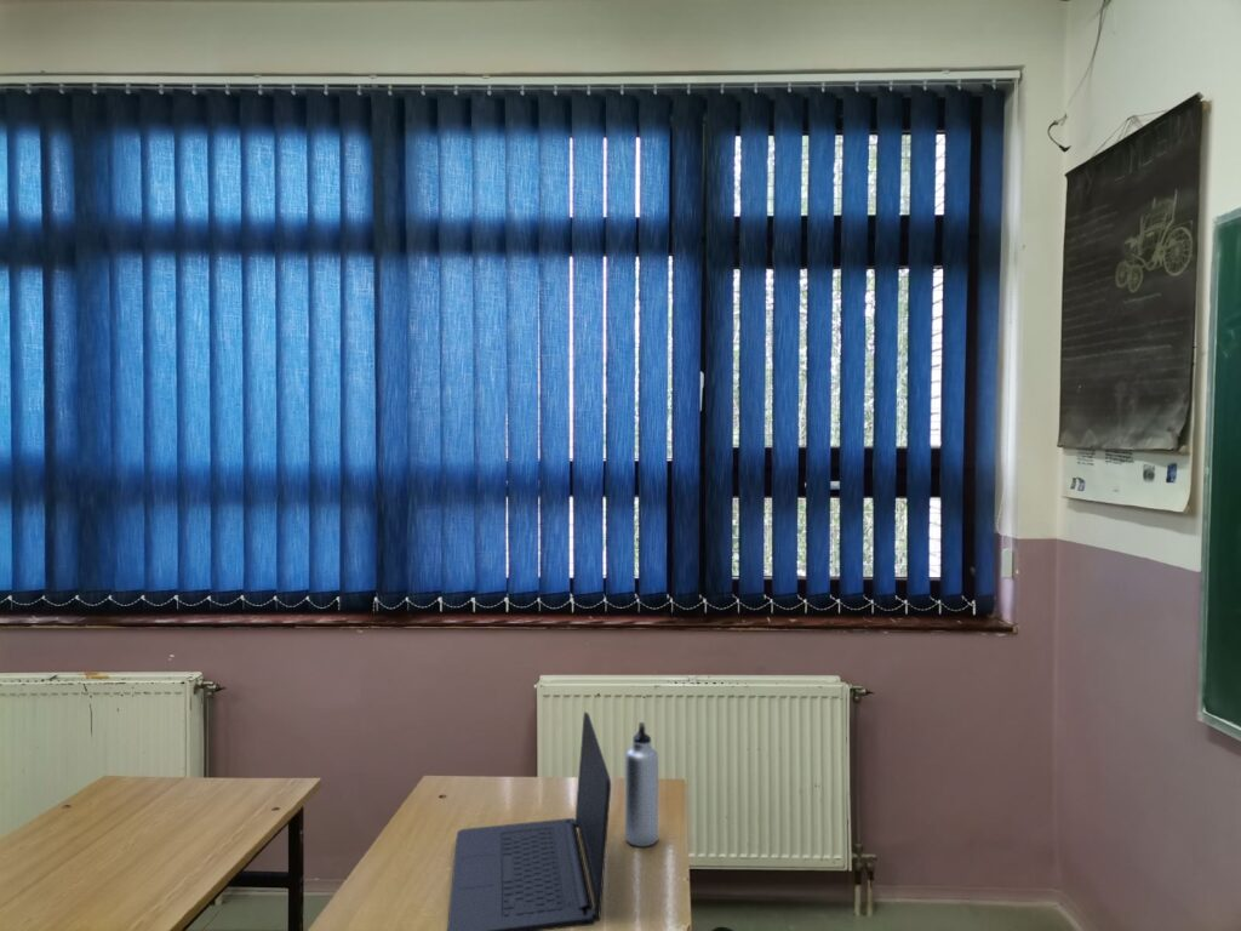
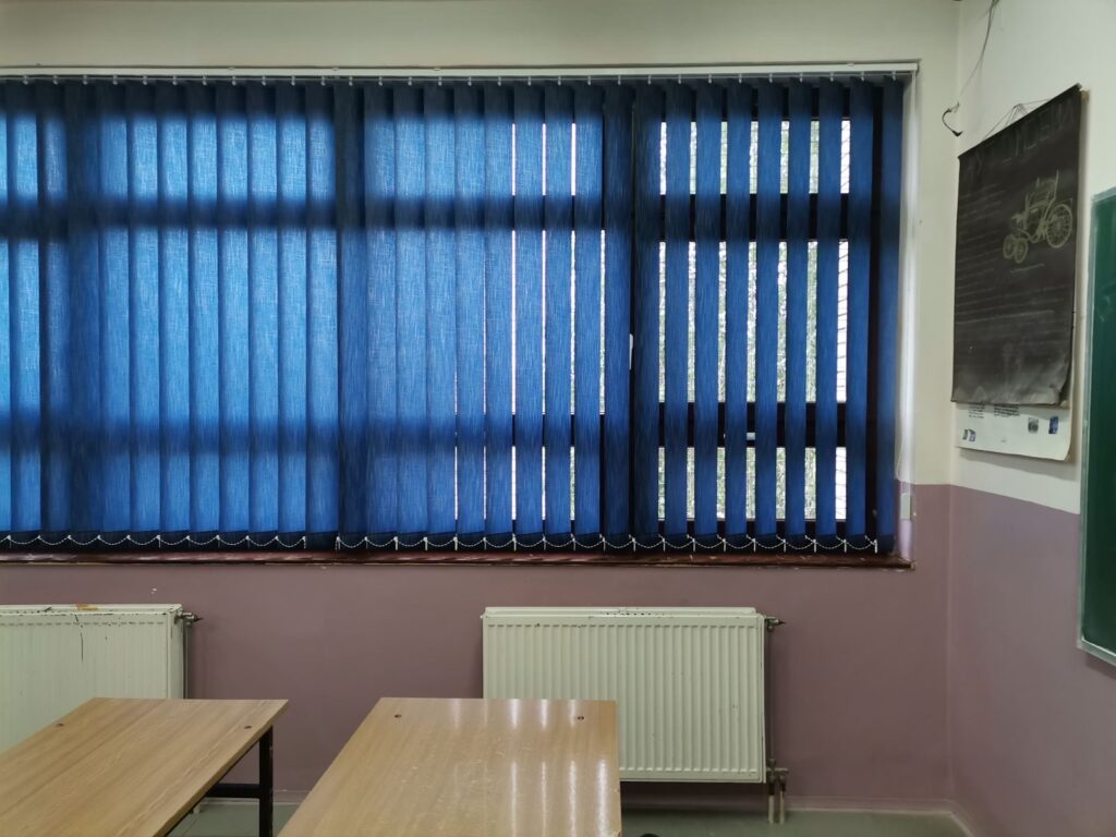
- water bottle [624,721,659,847]
- laptop [446,710,612,931]
